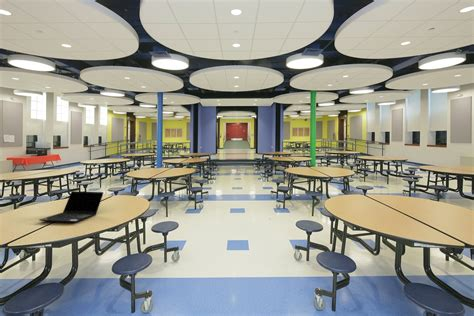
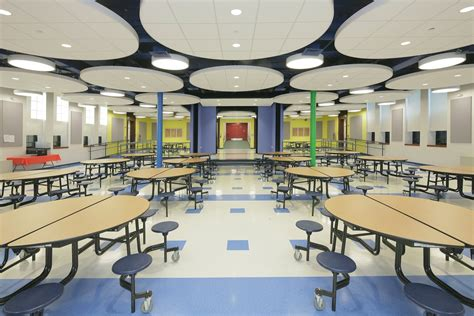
- laptop computer [38,190,105,223]
